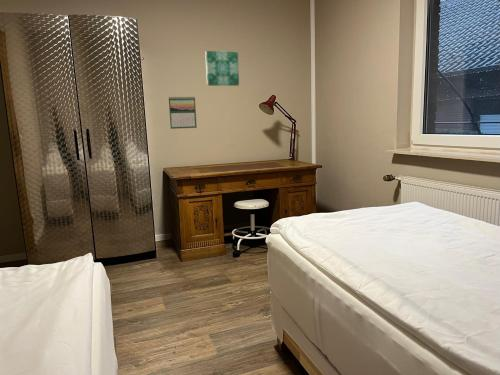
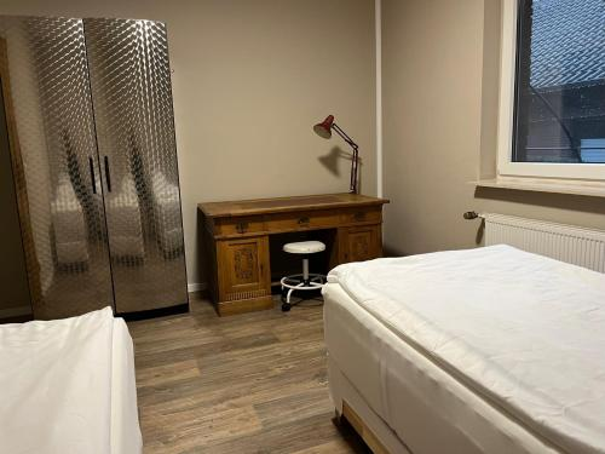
- calendar [168,95,198,130]
- wall art [204,50,240,87]
